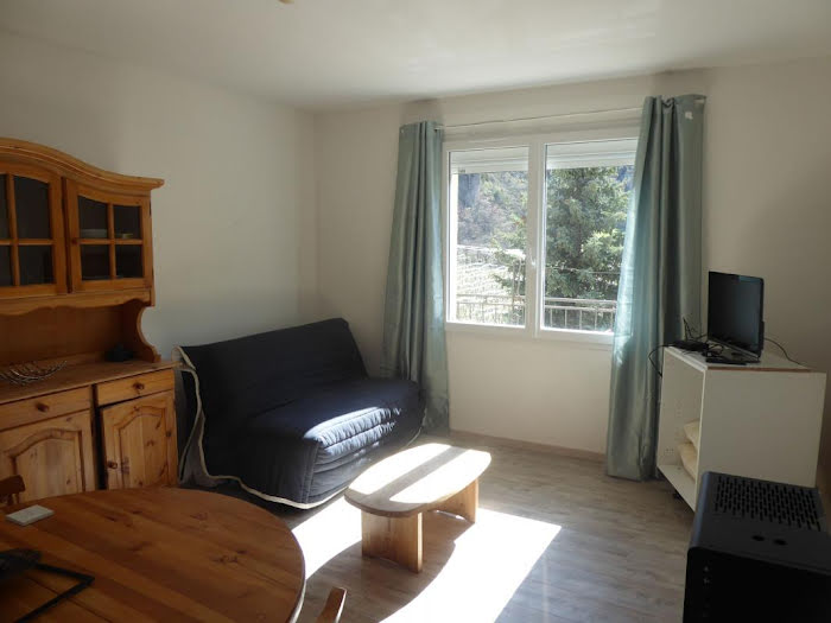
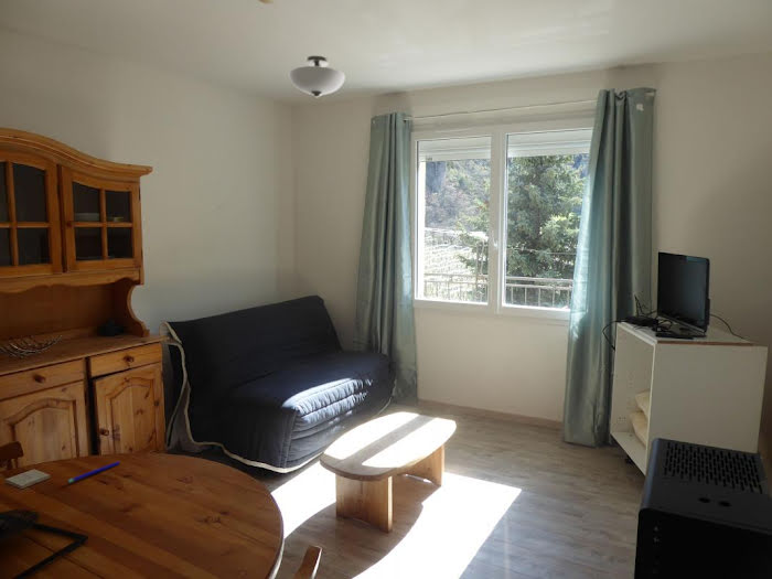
+ pen [65,460,120,484]
+ light fixture [288,55,346,98]
